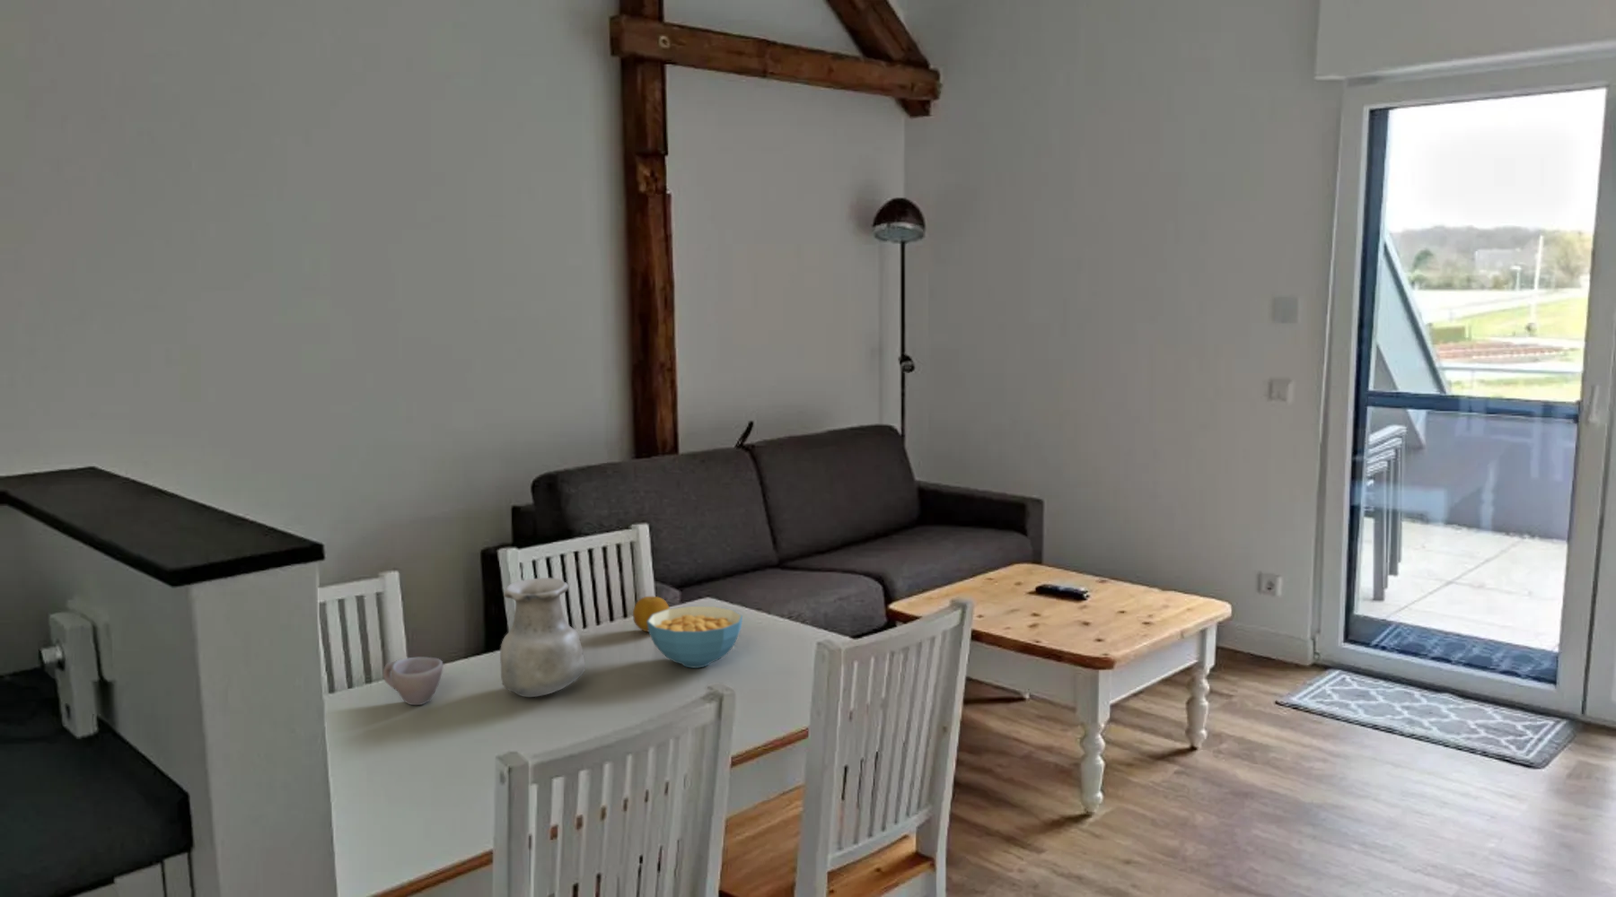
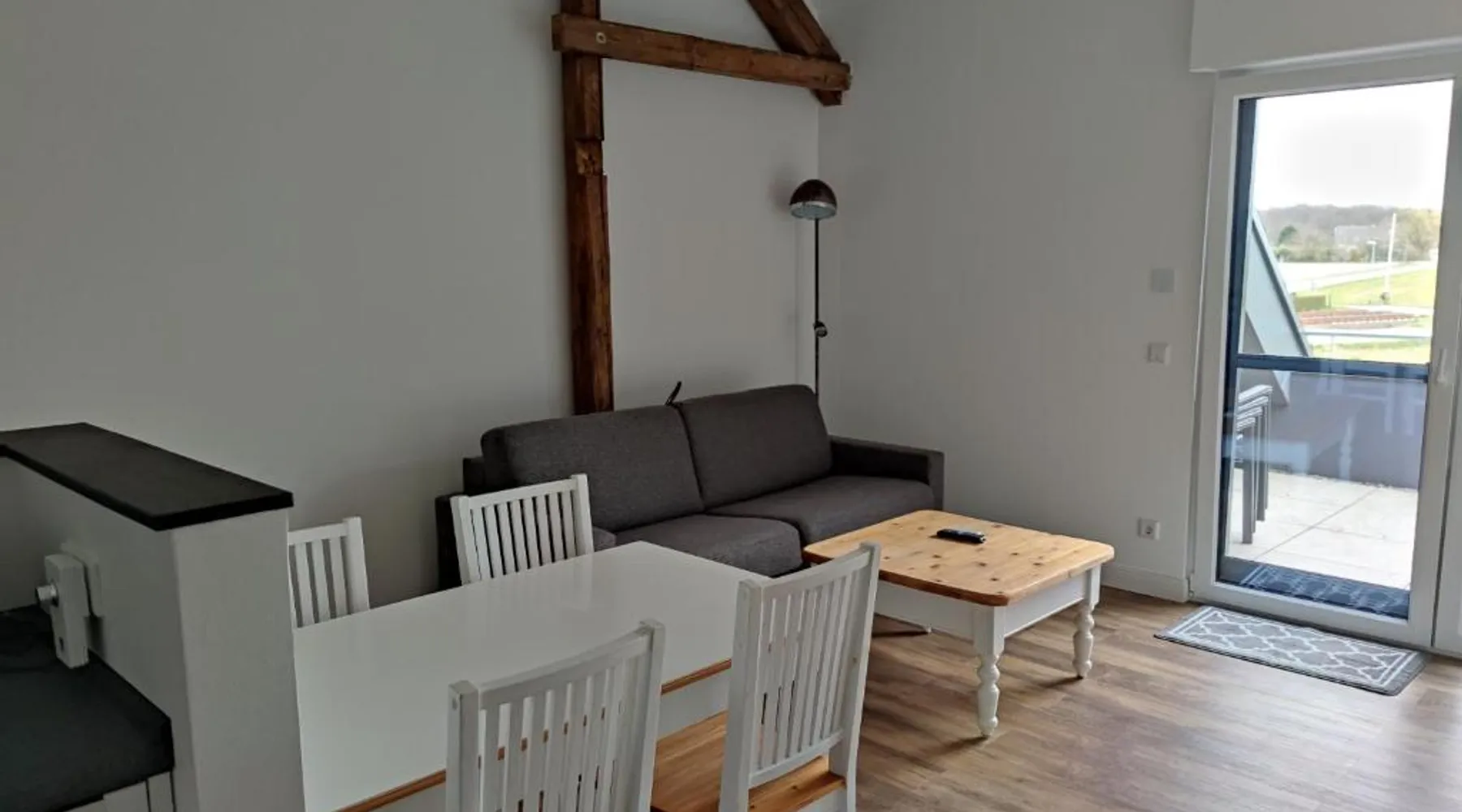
- cereal bowl [648,605,744,668]
- fruit [632,595,671,632]
- vase [500,577,586,698]
- cup [382,656,444,706]
